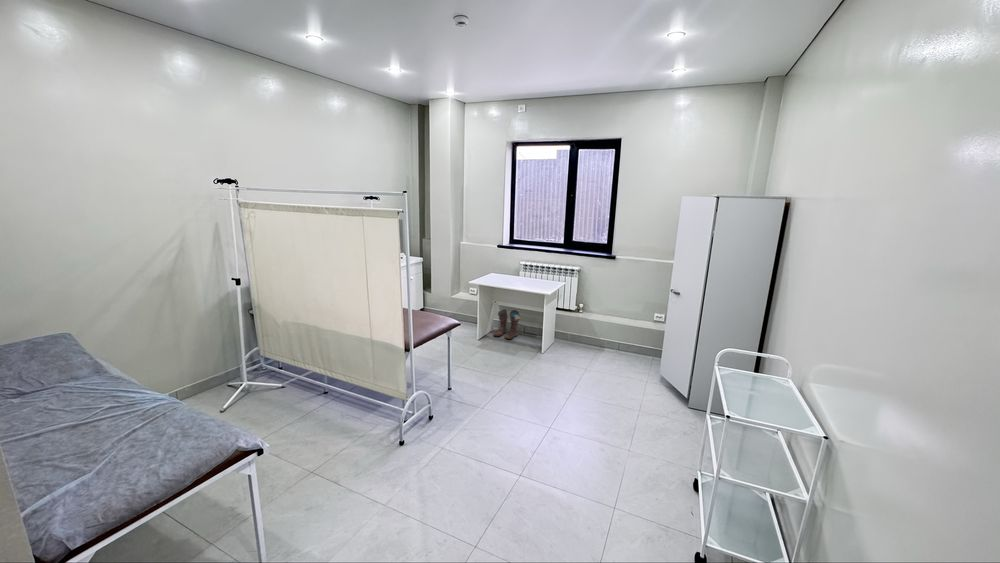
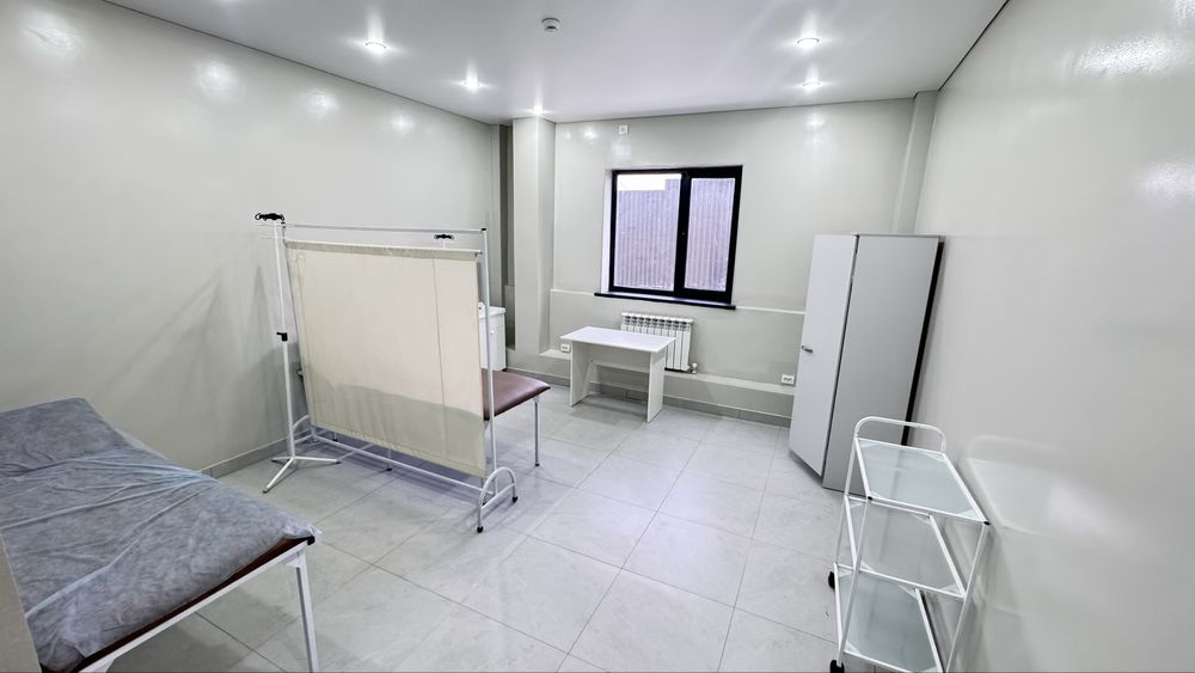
- boots [492,308,522,340]
